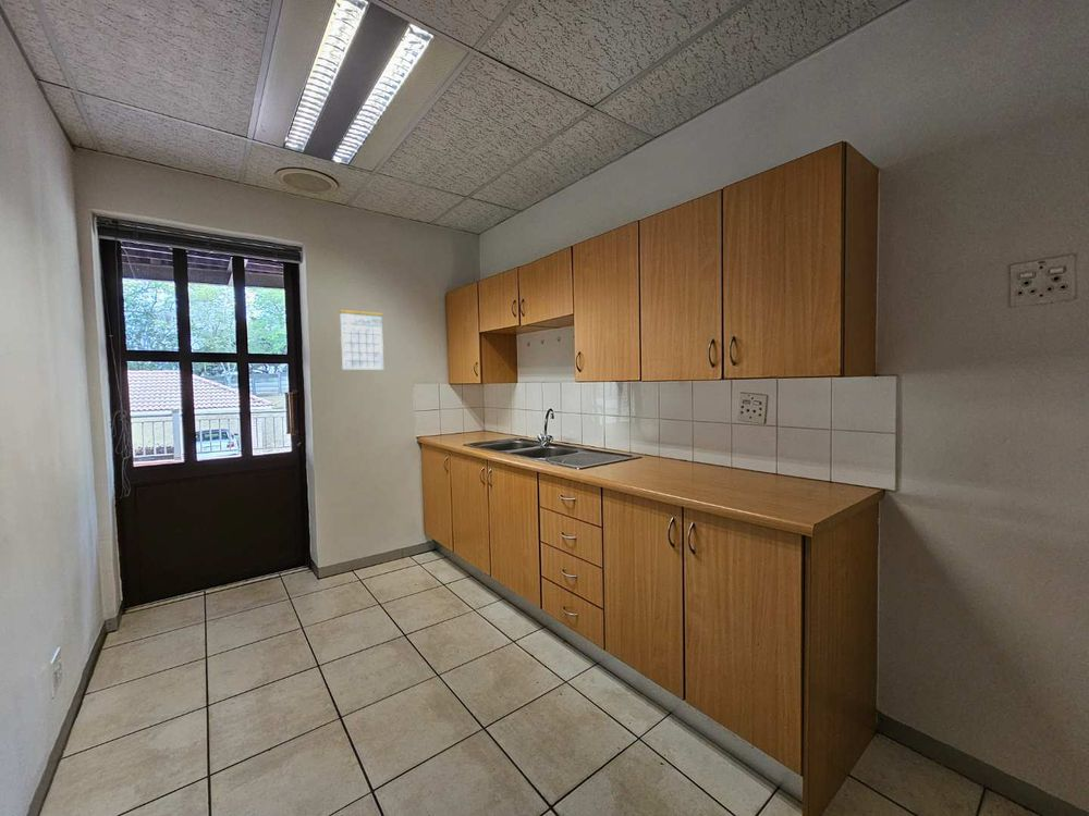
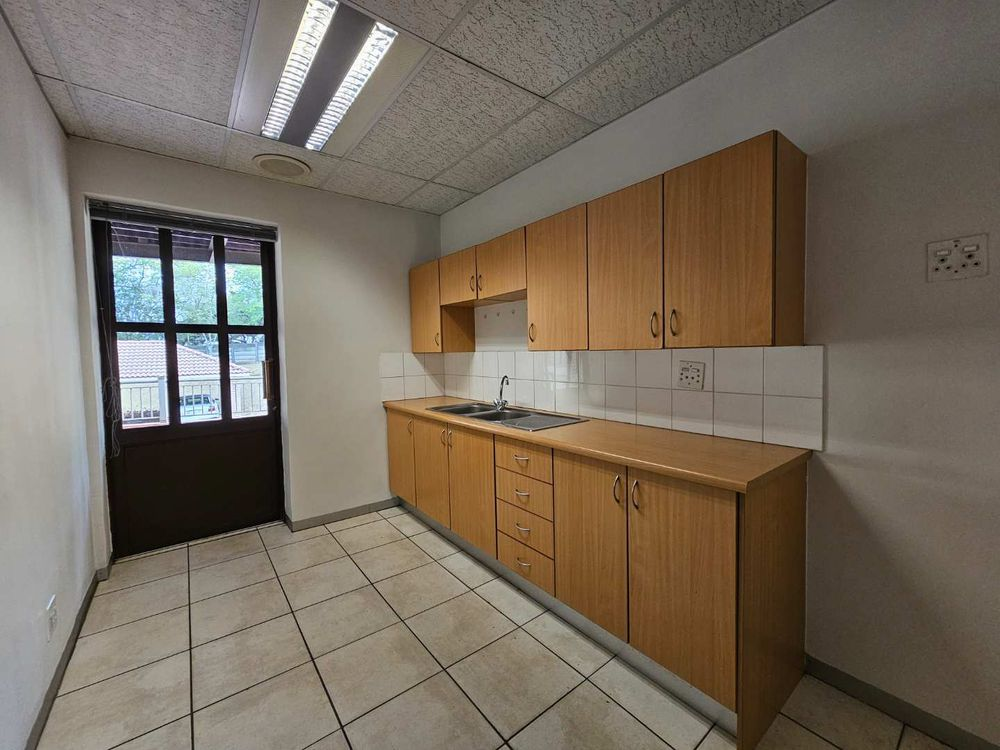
- calendar [339,298,384,371]
